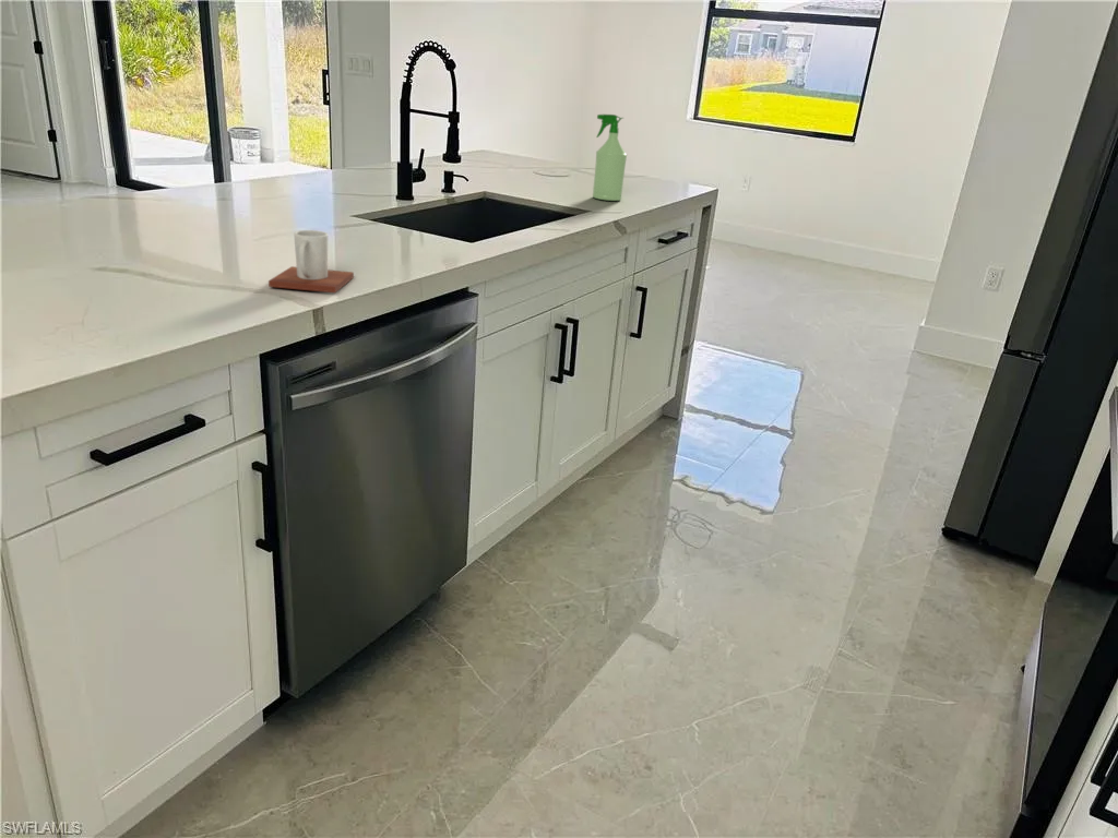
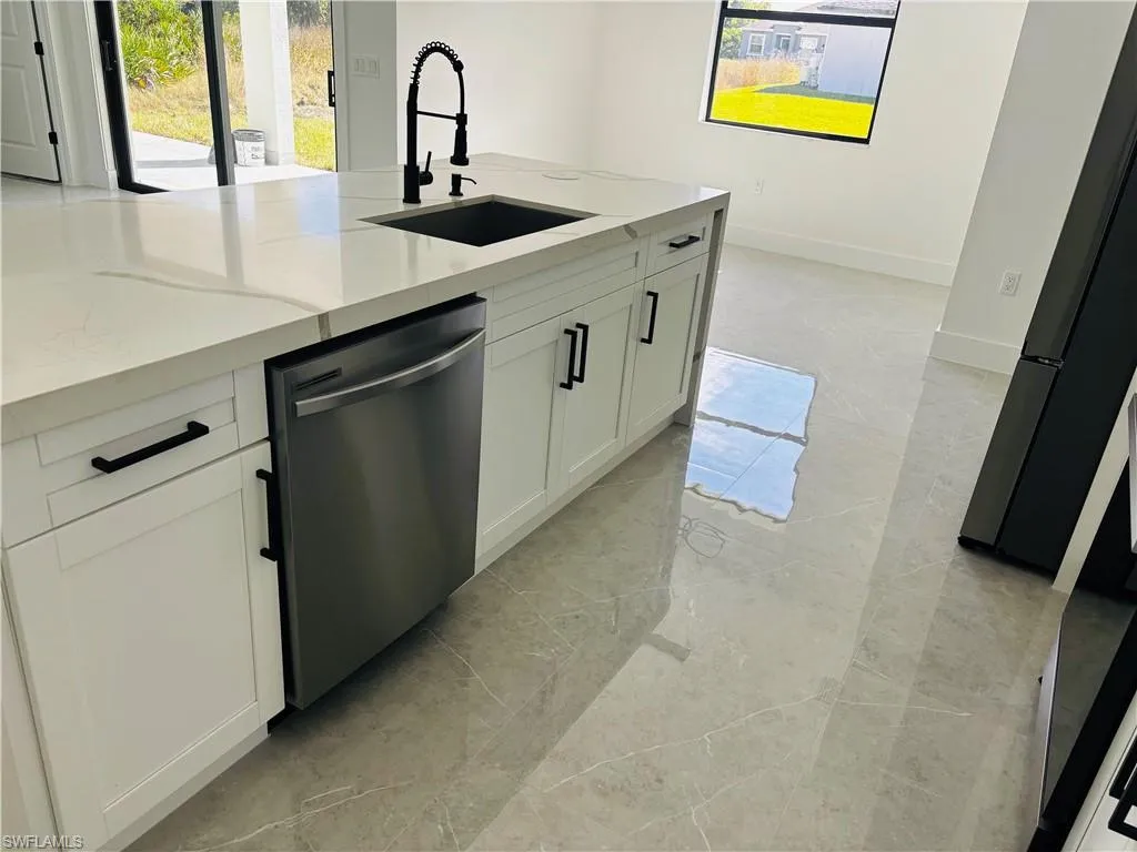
- spray bottle [592,113,628,202]
- mug [267,229,355,294]
